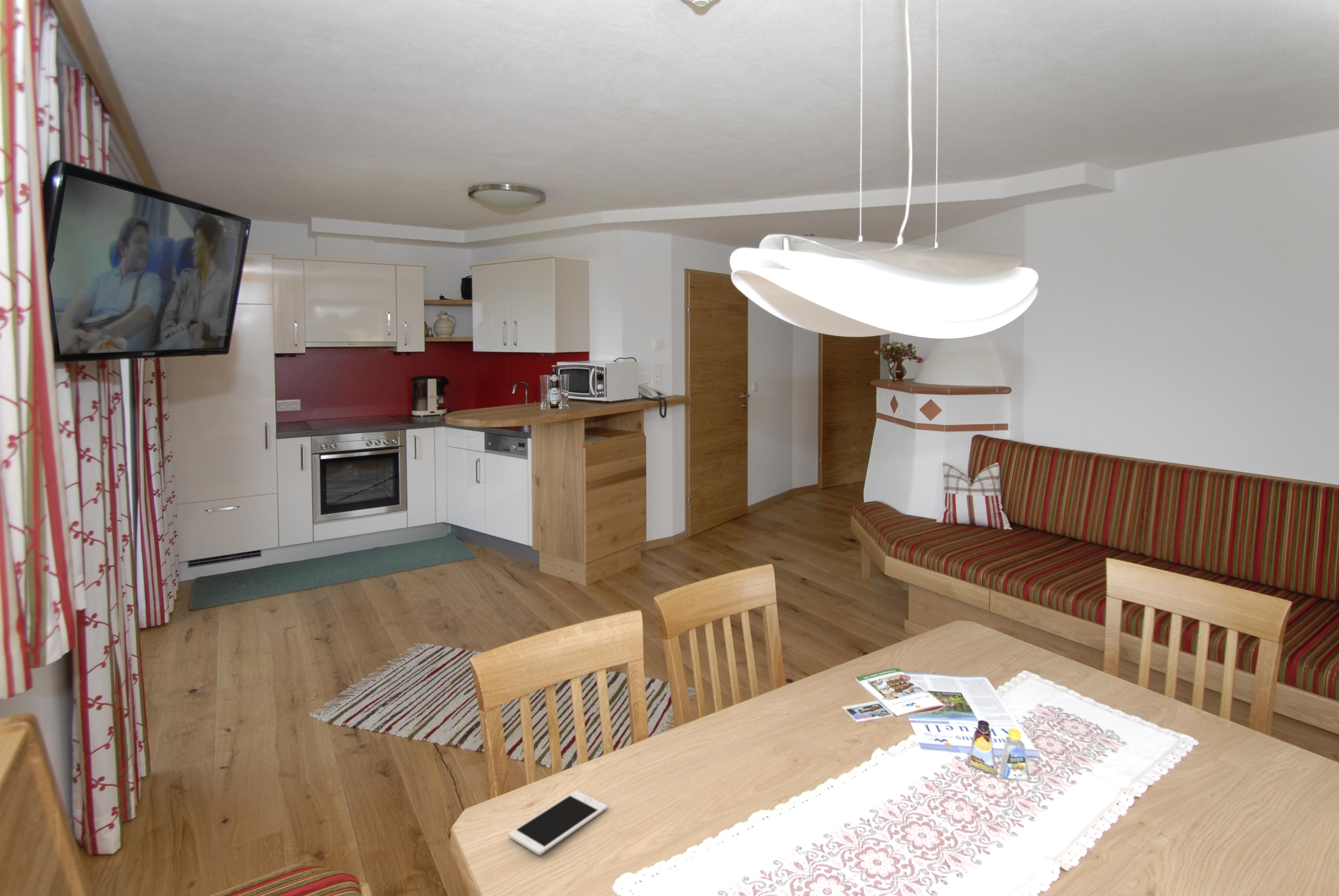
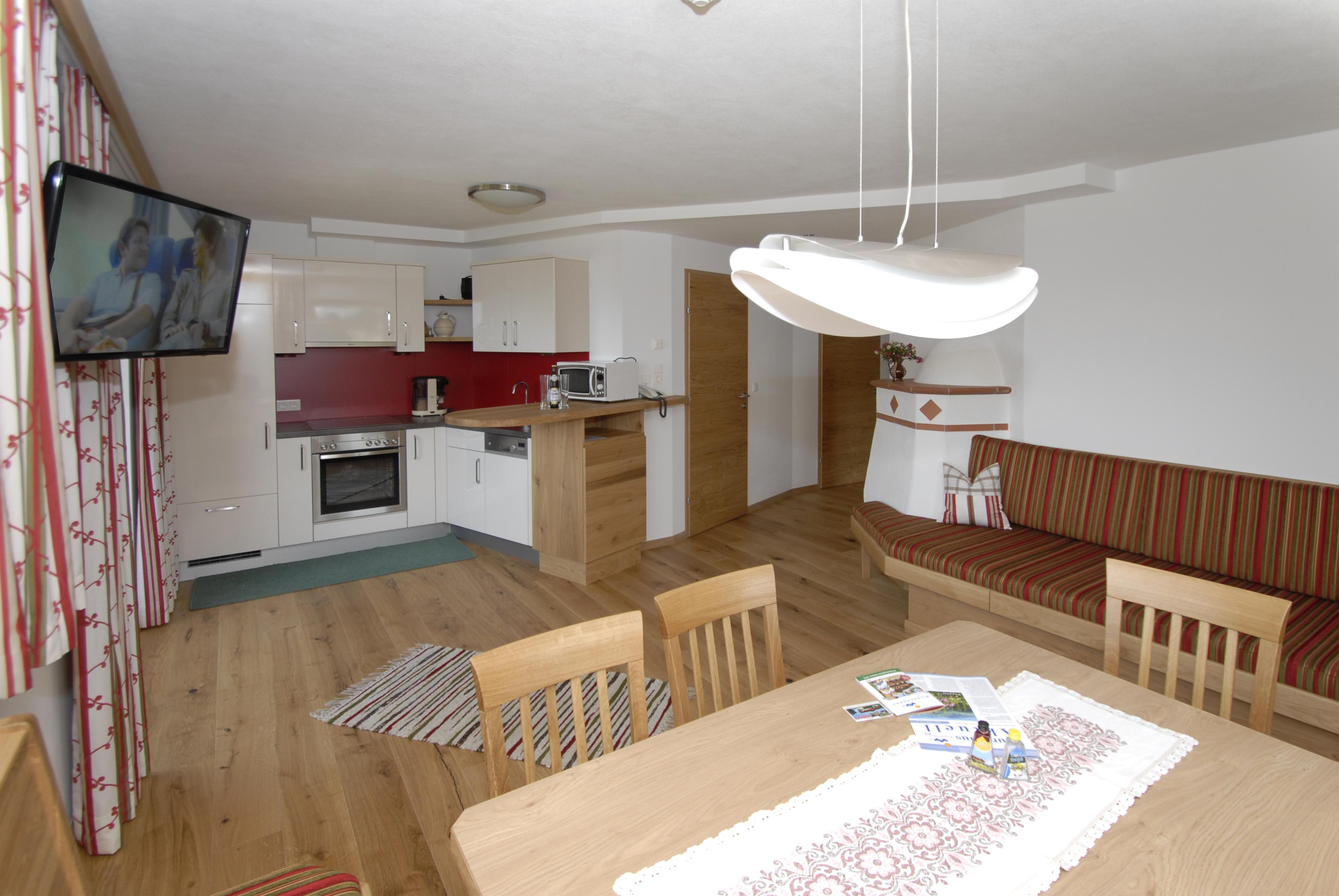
- cell phone [508,790,608,855]
